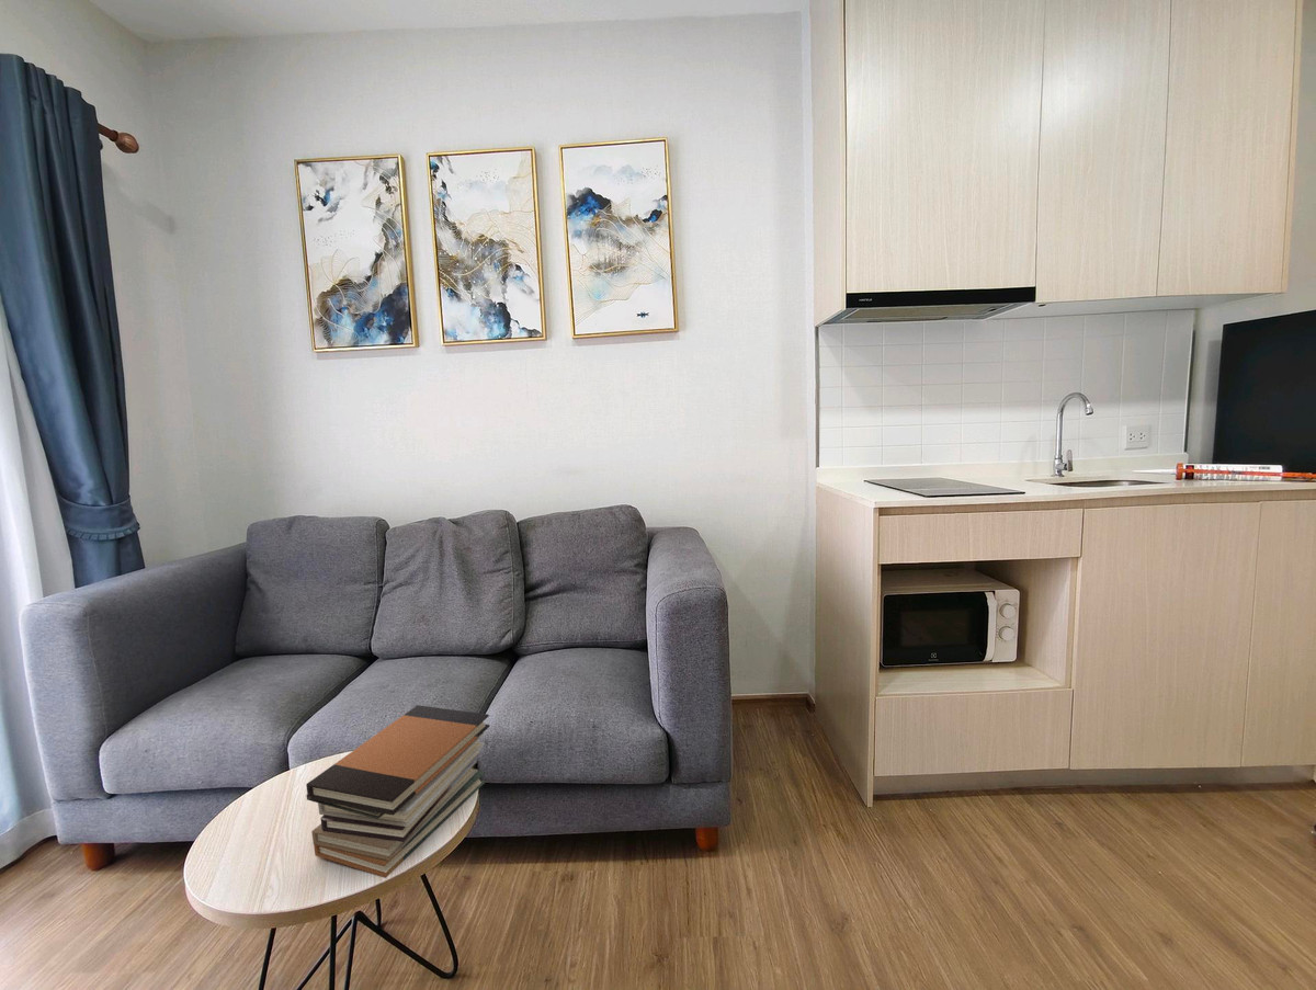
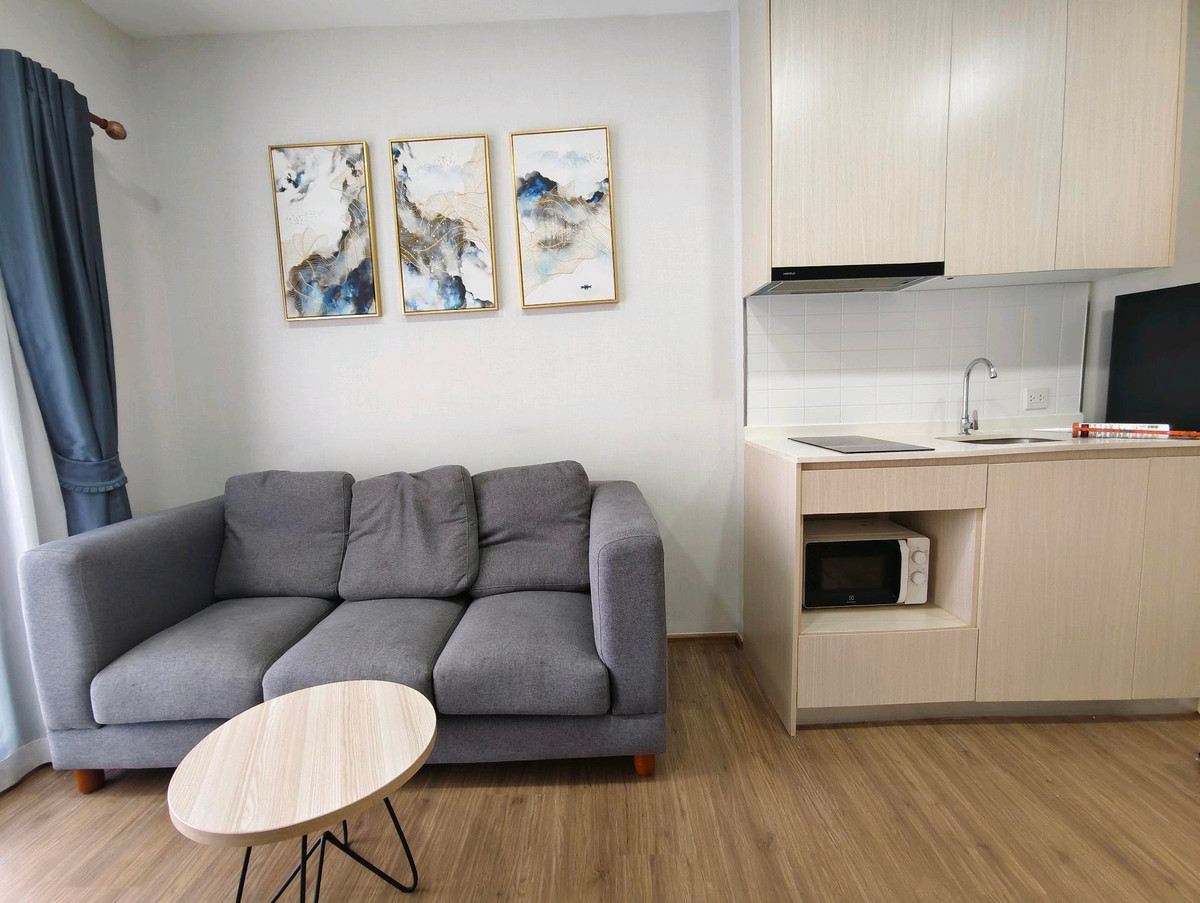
- book stack [305,704,490,878]
